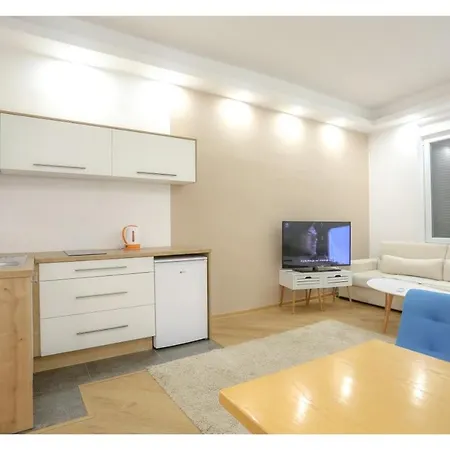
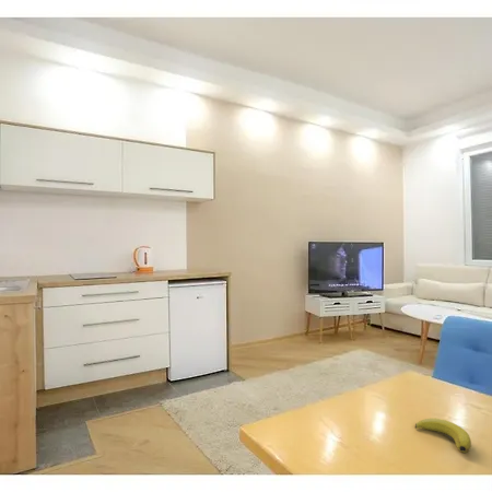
+ banana [414,418,472,454]
